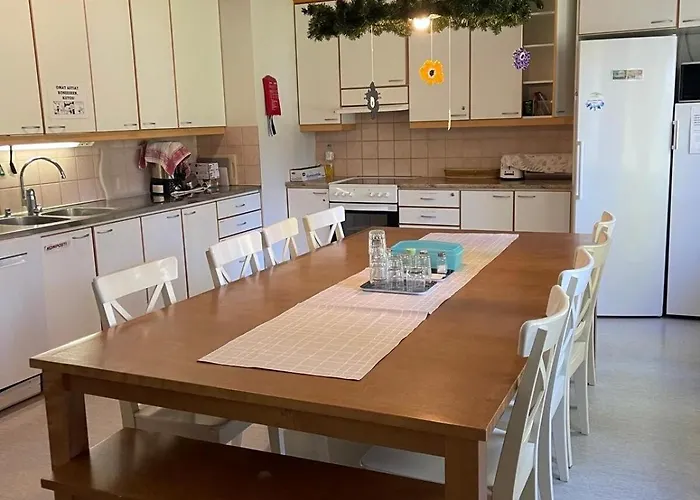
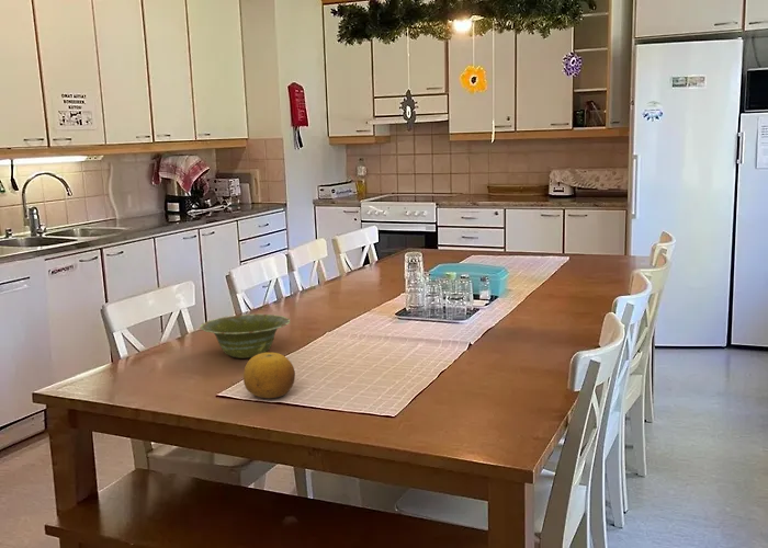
+ fruit [242,352,296,399]
+ dish [199,313,291,359]
